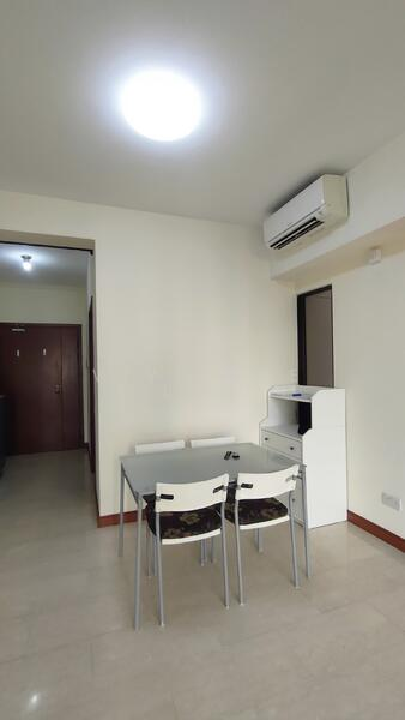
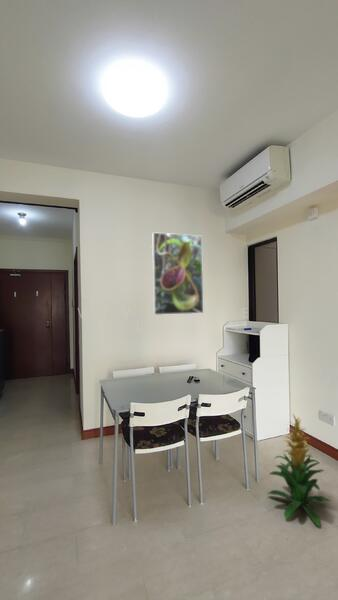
+ indoor plant [266,414,331,528]
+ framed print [151,231,204,316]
